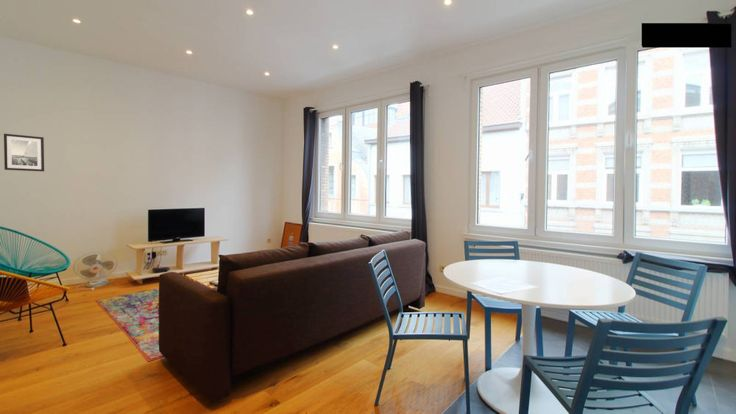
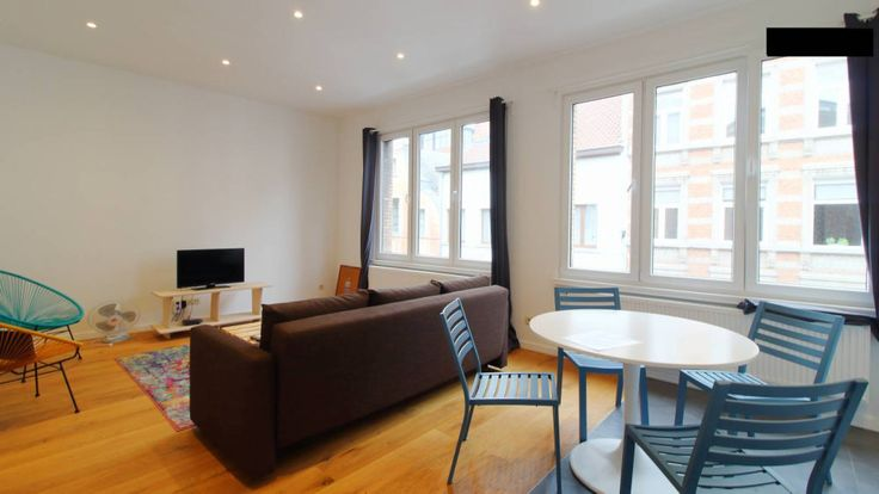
- wall art [3,133,45,172]
